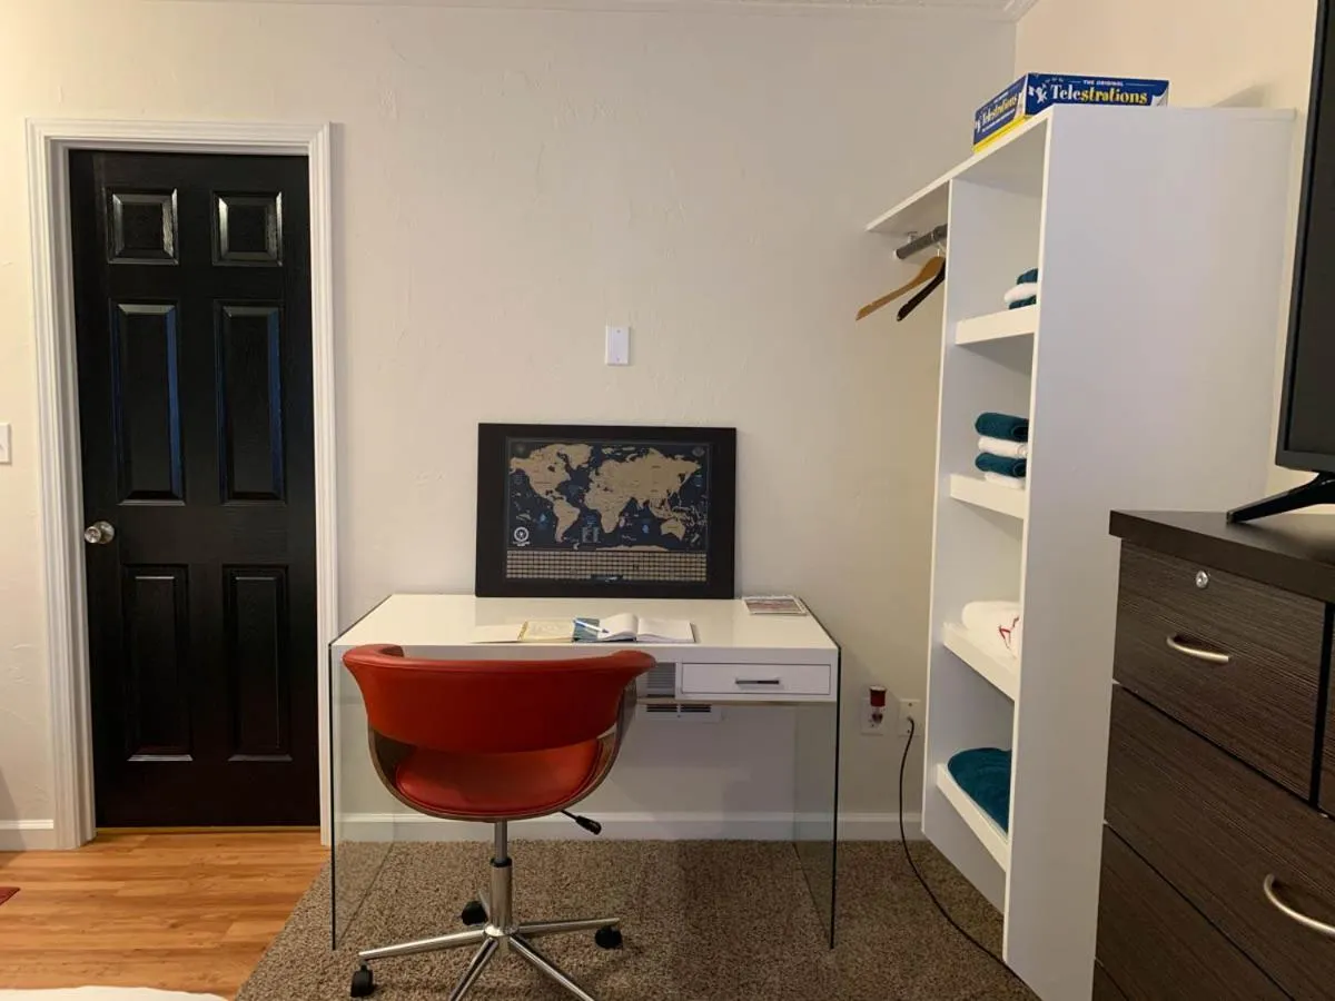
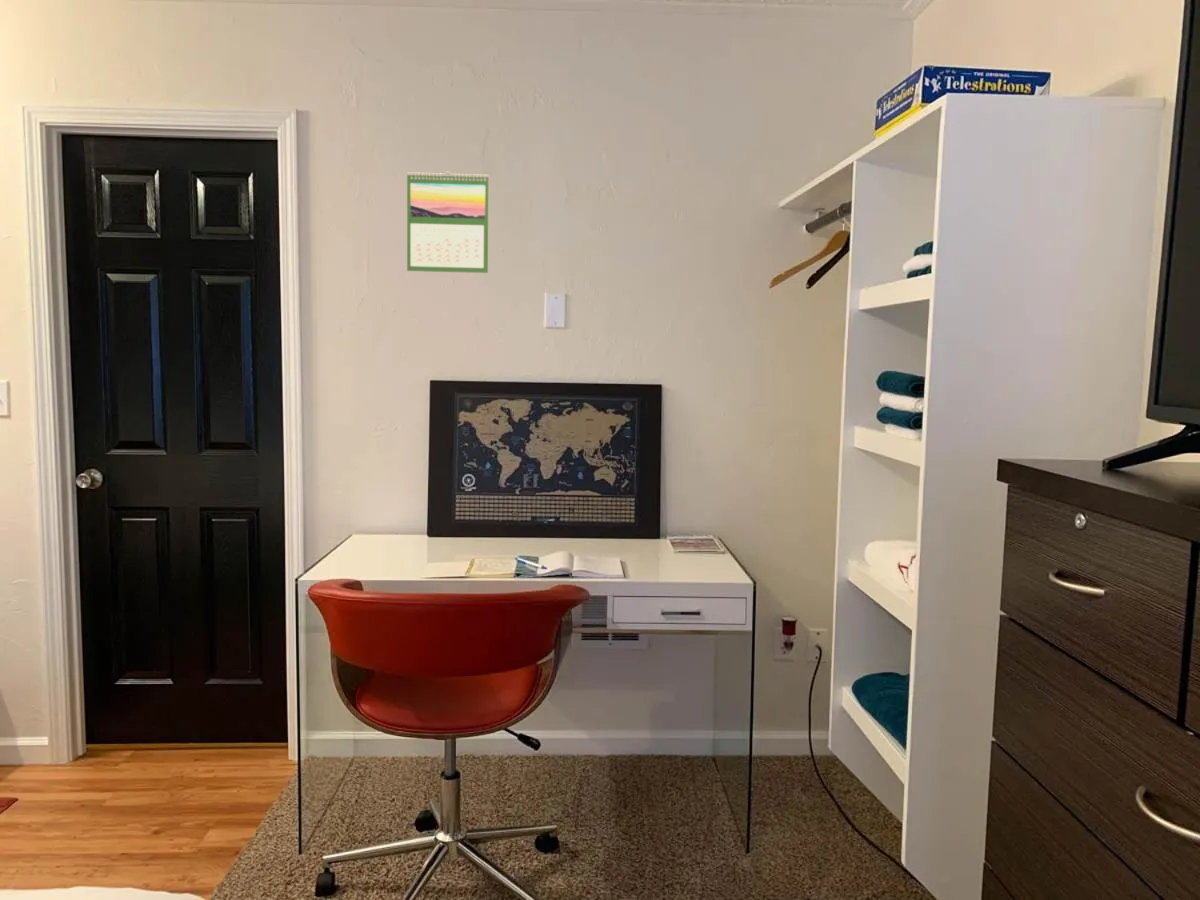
+ calendar [406,170,490,274]
